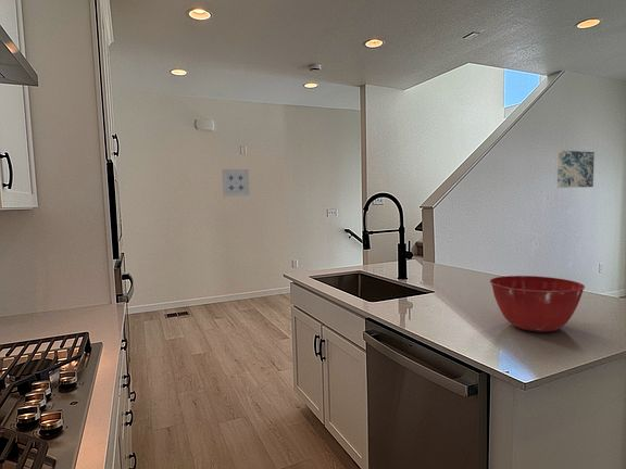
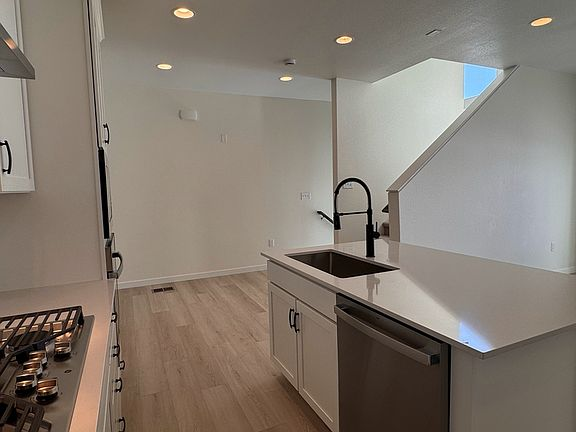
- mixing bowl [489,275,586,333]
- wall art [556,150,596,189]
- wall art [221,168,251,198]
